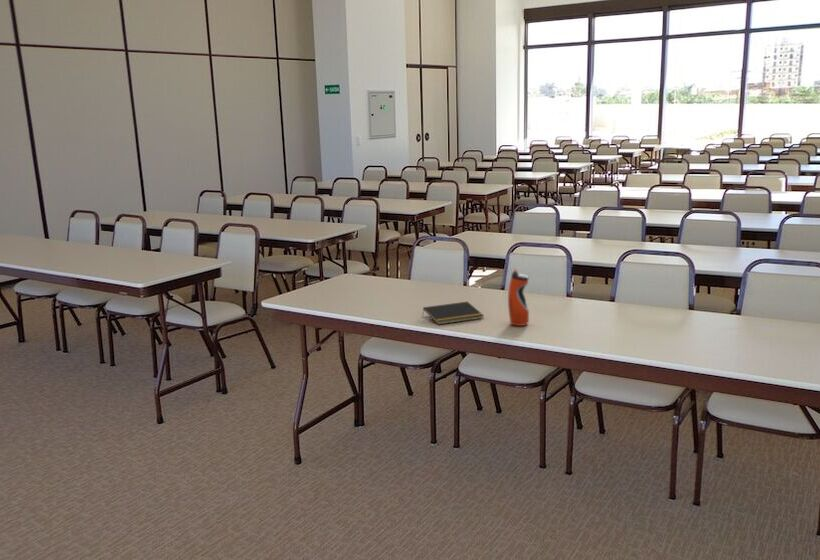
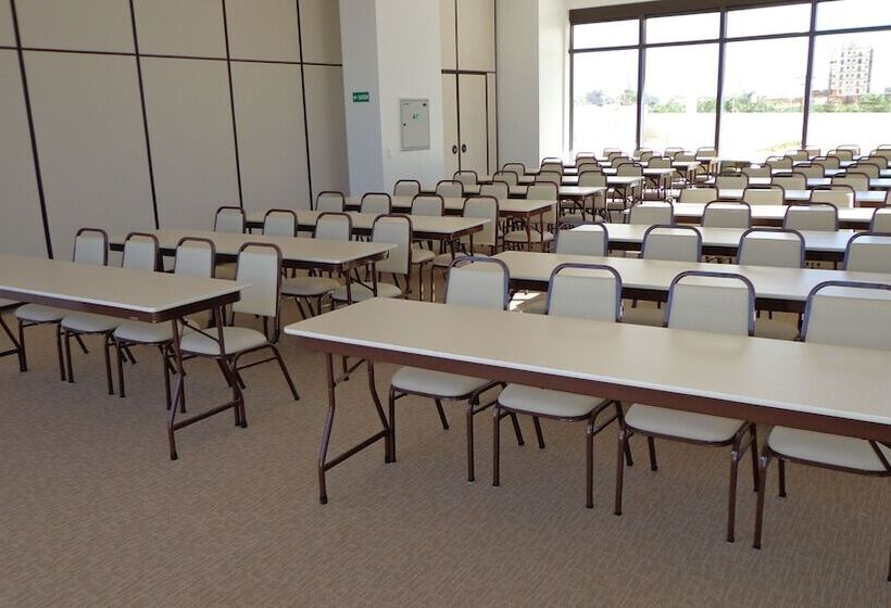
- water bottle [507,268,530,327]
- notepad [421,301,485,326]
